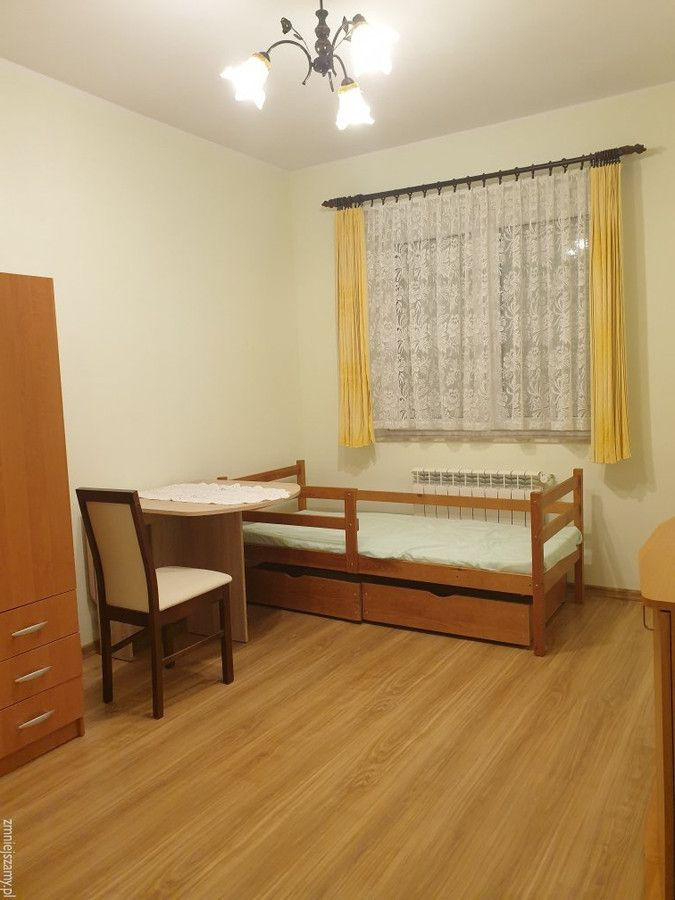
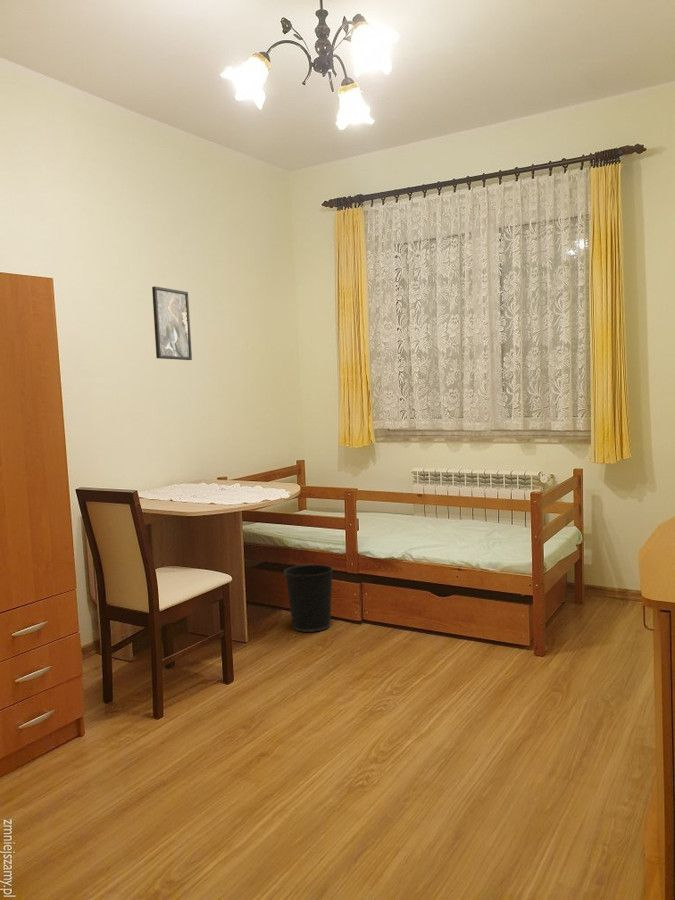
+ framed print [151,285,193,361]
+ wastebasket [283,563,334,633]
